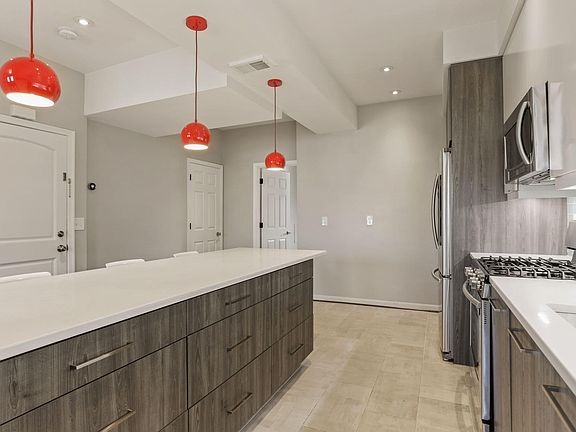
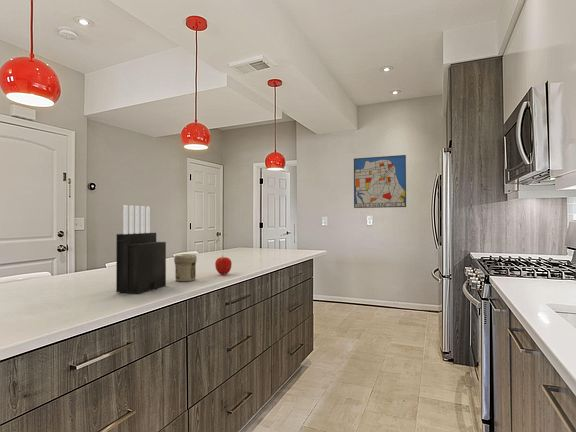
+ apple [214,254,233,276]
+ knife block [115,204,167,294]
+ jar [173,253,197,282]
+ wall art [353,154,407,209]
